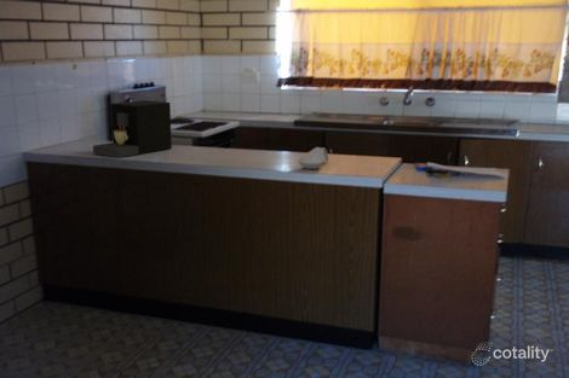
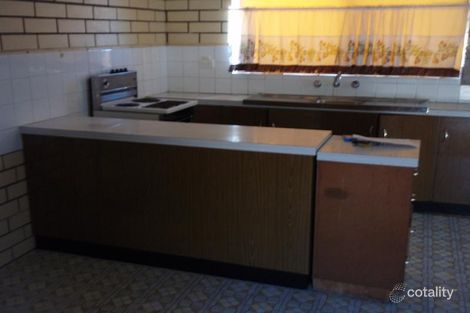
- coffee maker [92,99,173,158]
- spoon rest [297,146,329,170]
